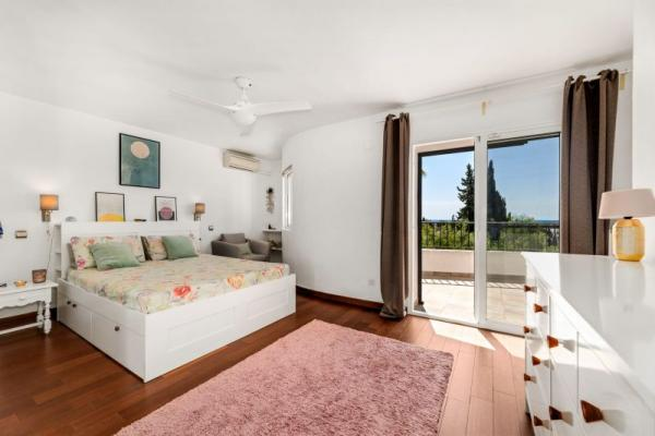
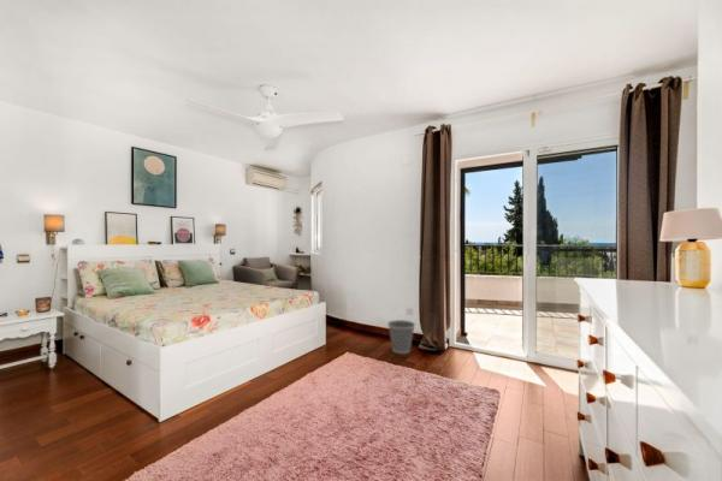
+ wastebasket [386,319,416,355]
